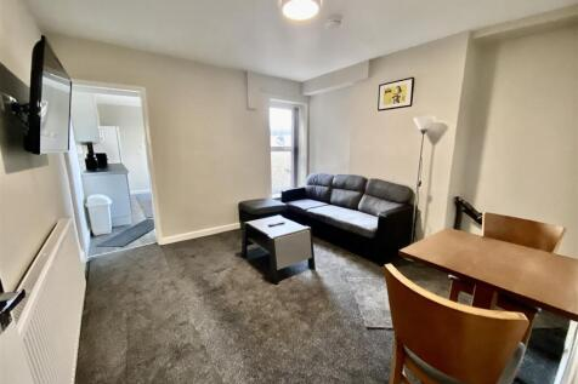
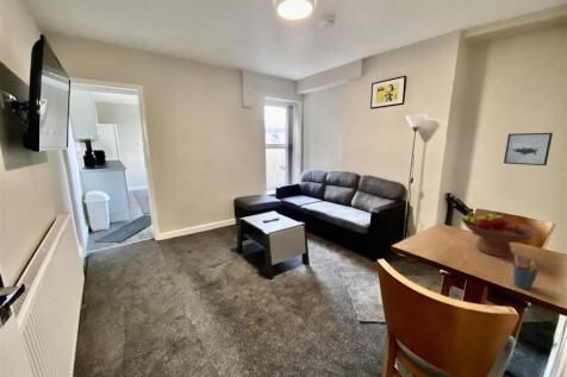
+ pen holder [512,253,540,290]
+ fruit bowl [460,211,540,258]
+ wall art [503,132,554,166]
